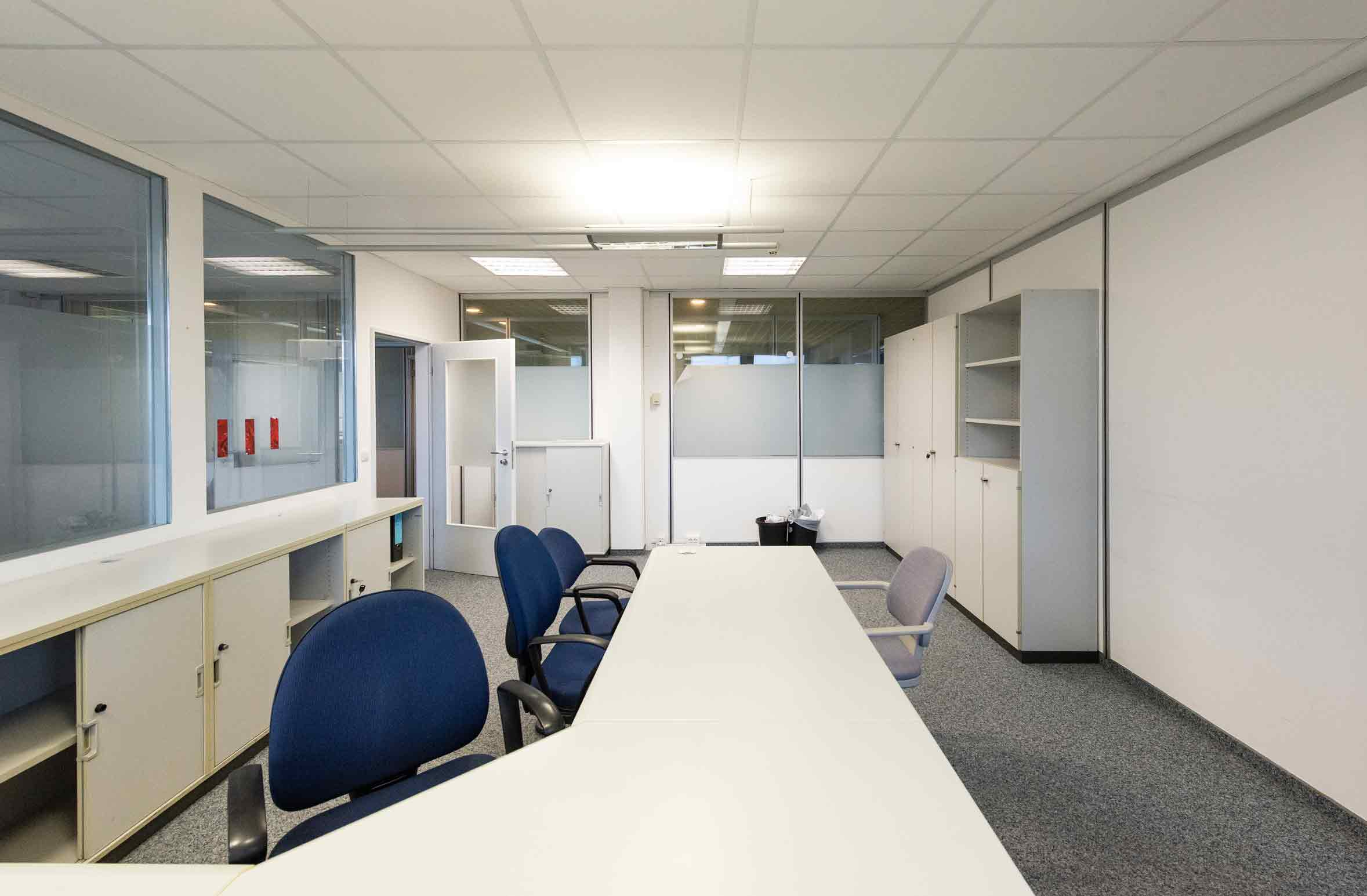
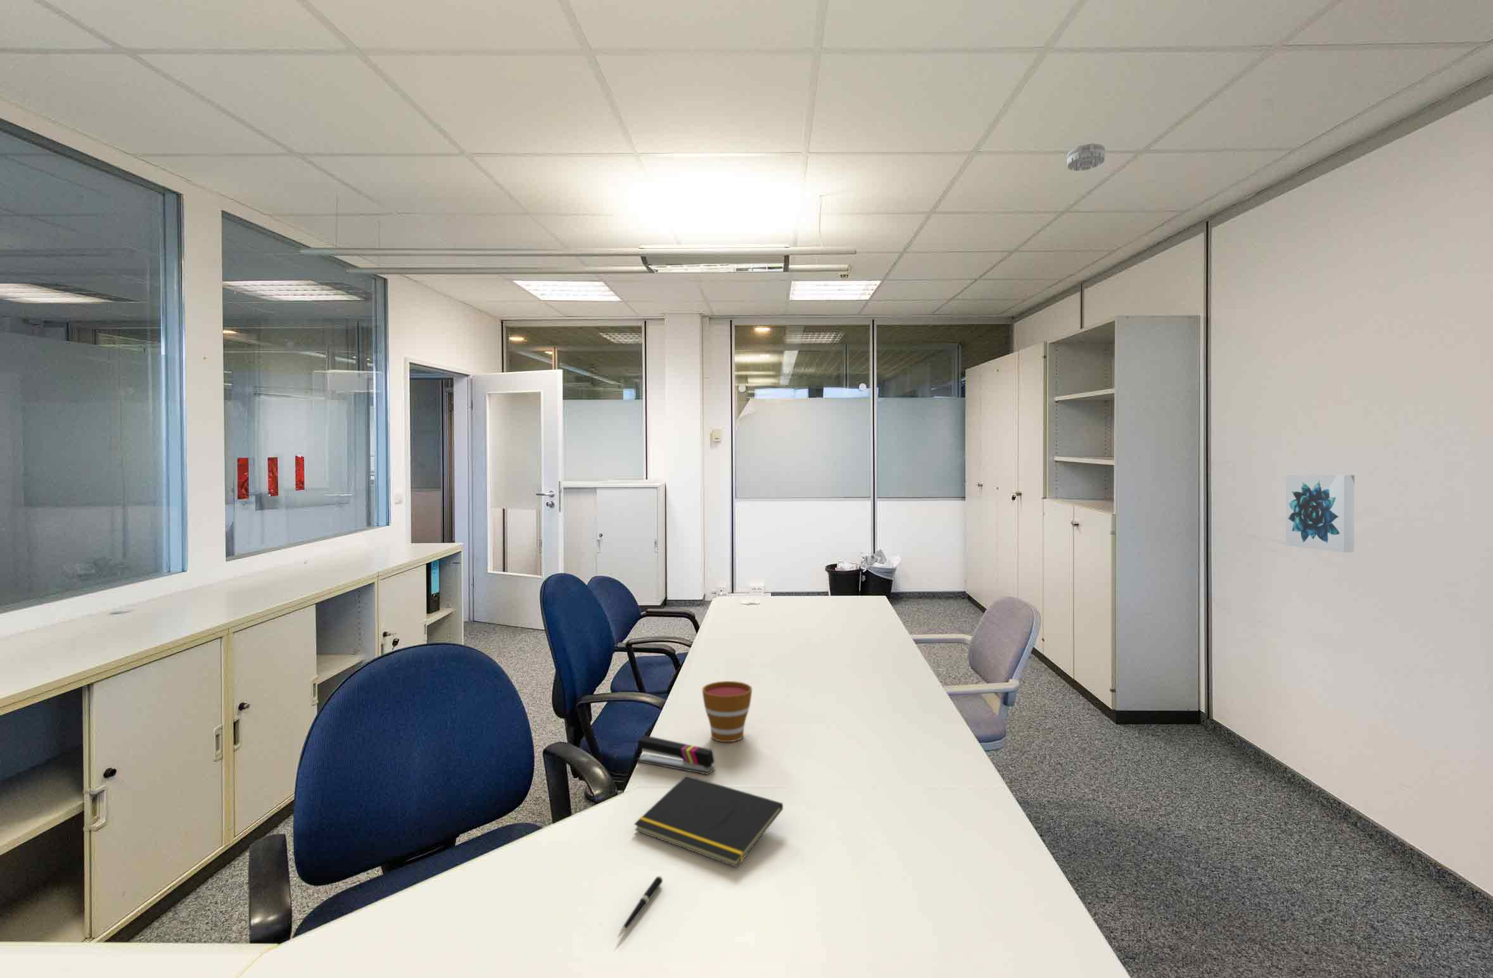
+ stapler [637,735,715,775]
+ notepad [633,775,783,868]
+ pen [617,875,663,938]
+ cup [702,680,753,742]
+ smoke detector [1067,142,1106,171]
+ wall art [1285,475,1355,552]
